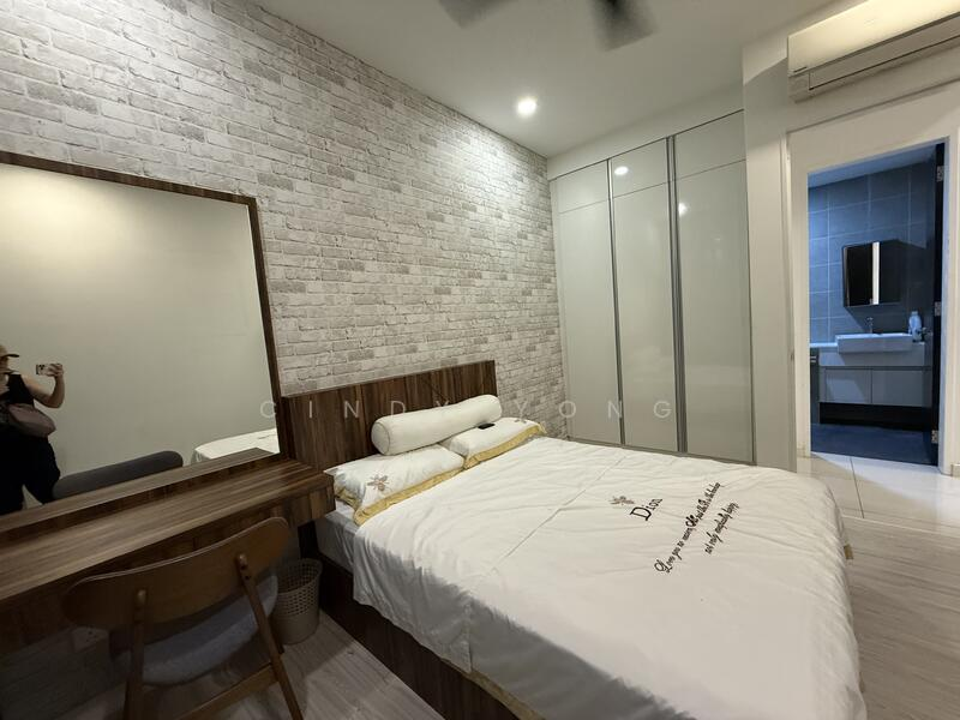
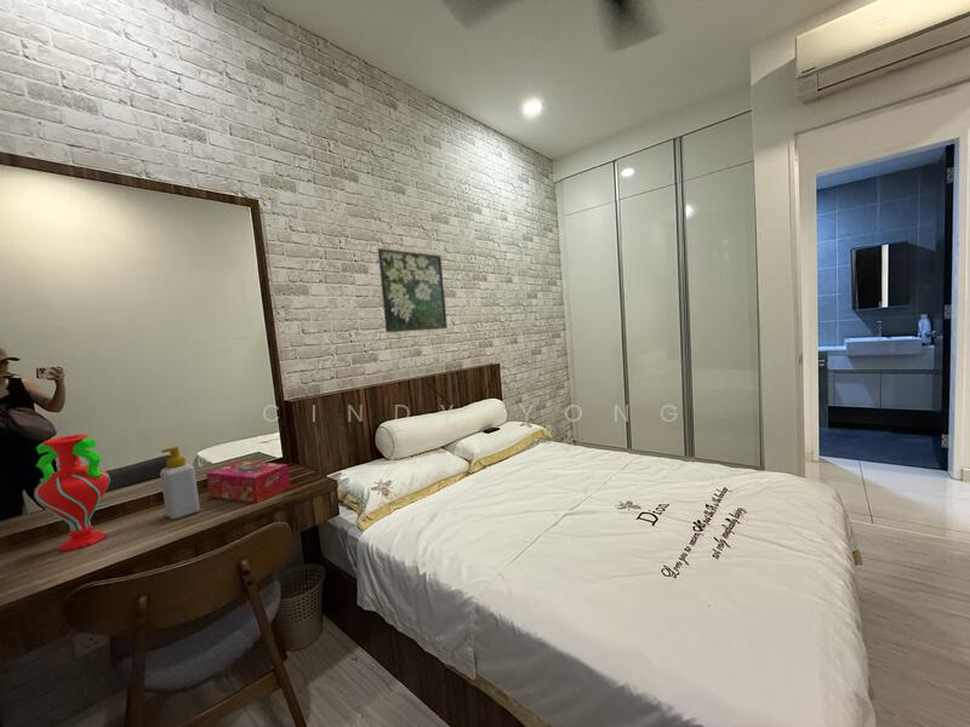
+ tissue box [205,460,292,504]
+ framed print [377,247,449,333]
+ soap bottle [159,446,201,520]
+ decorative vase [33,434,112,553]
